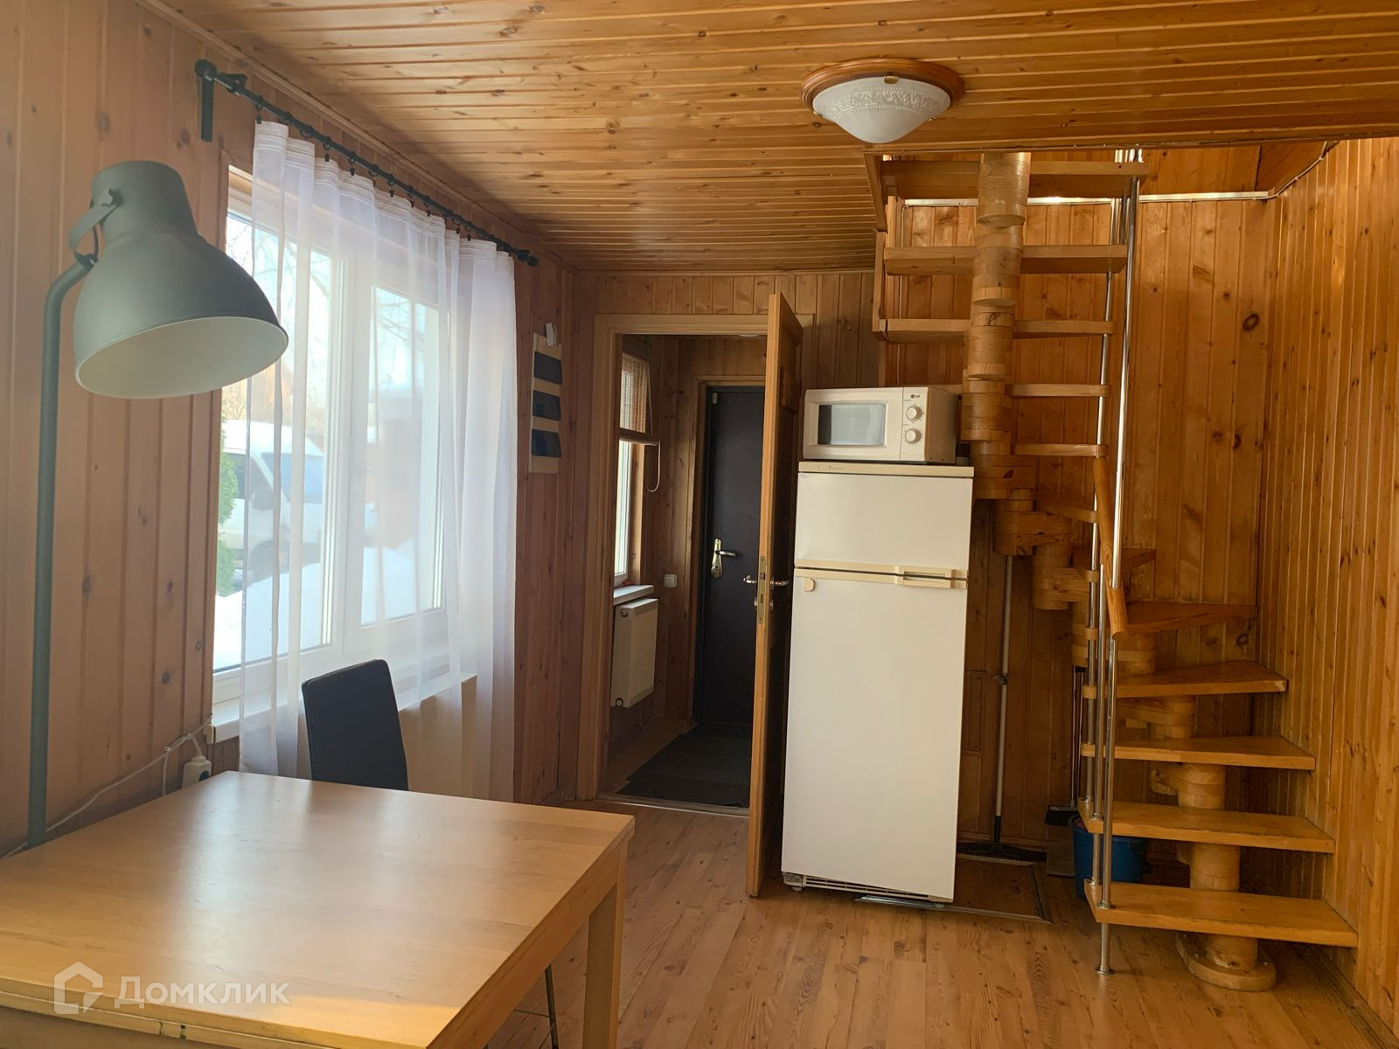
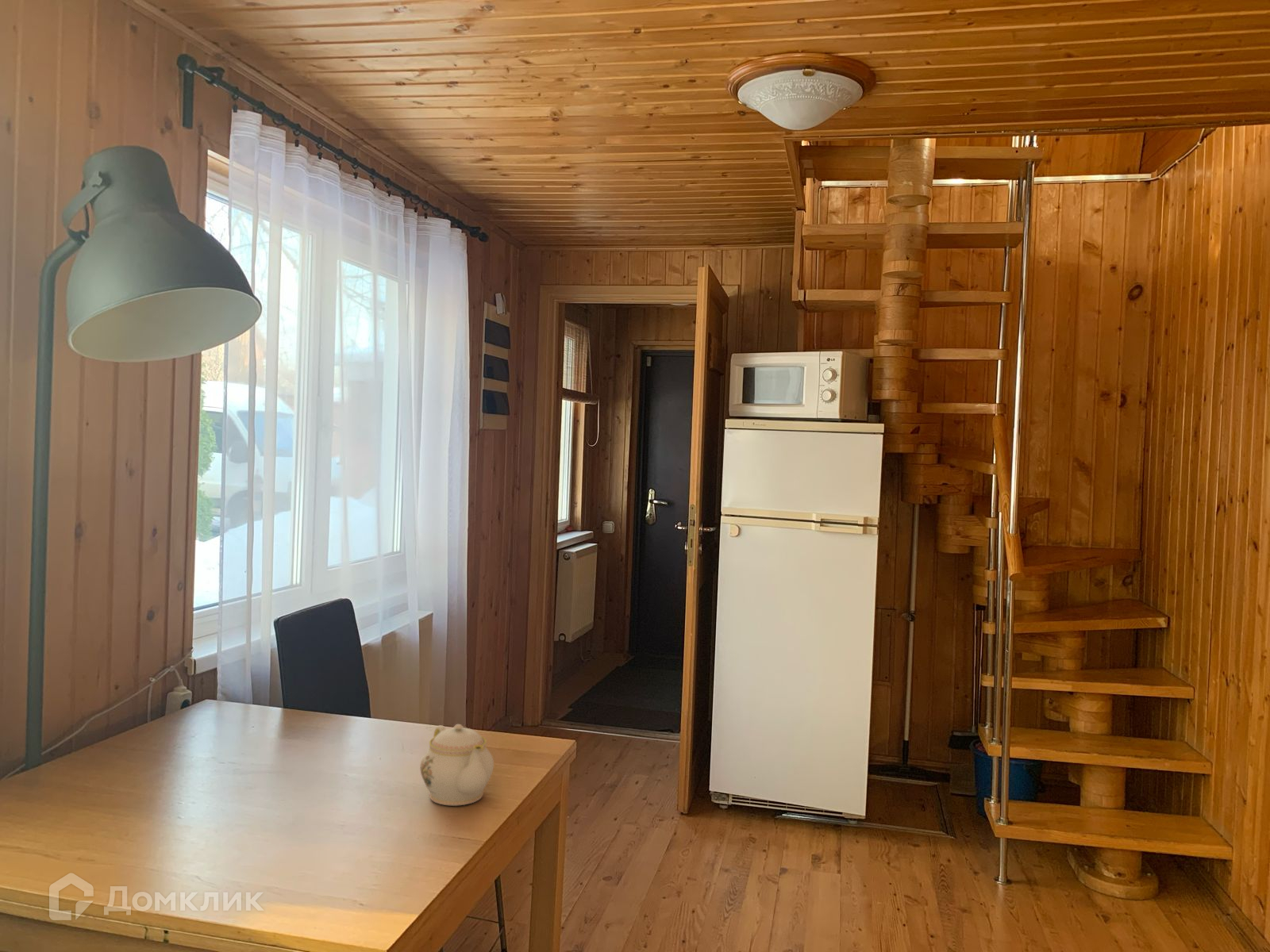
+ teapot [419,724,495,807]
